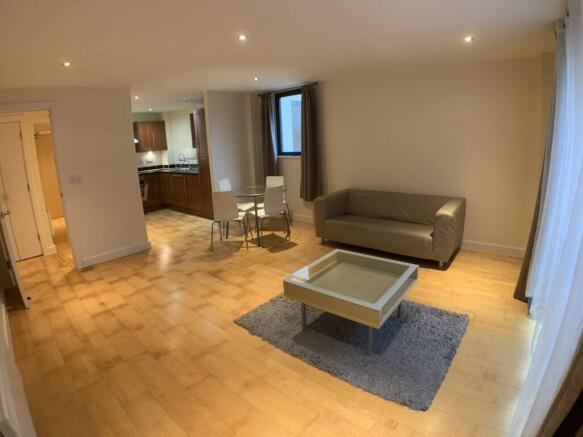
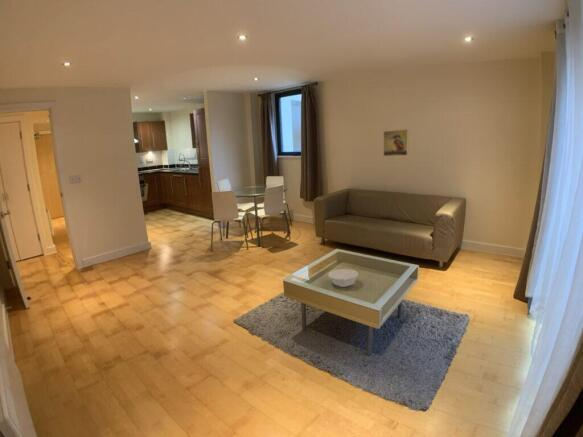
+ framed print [382,128,409,158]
+ bowl [327,268,360,288]
